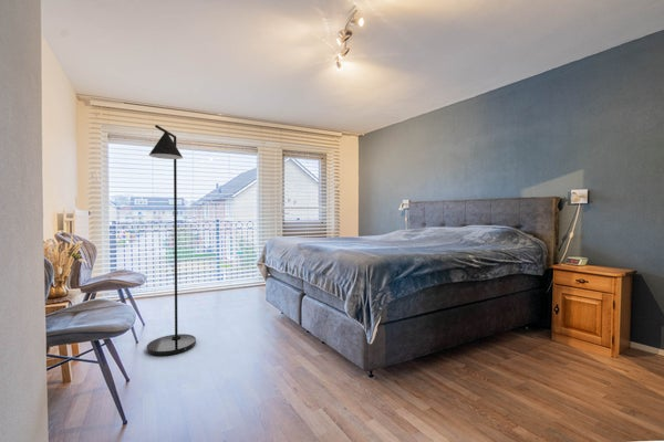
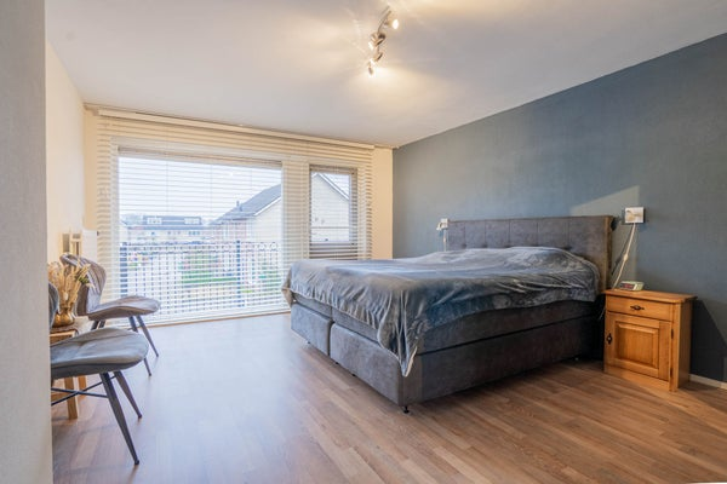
- floor lamp [146,124,197,356]
